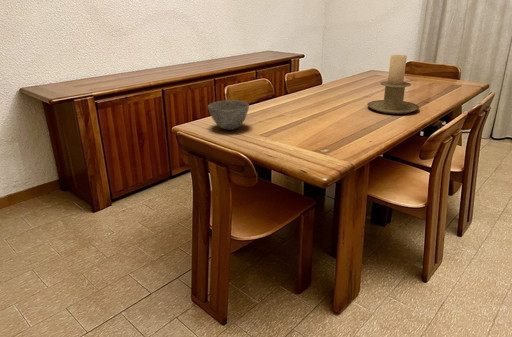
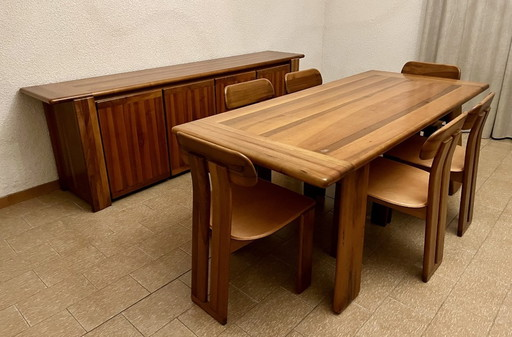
- bowl [207,99,250,131]
- candle holder [366,54,420,115]
